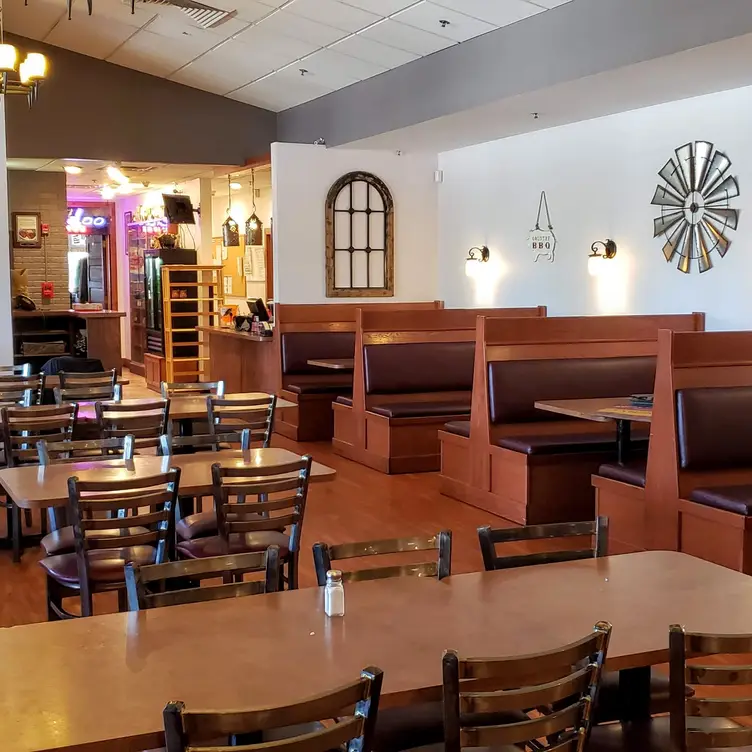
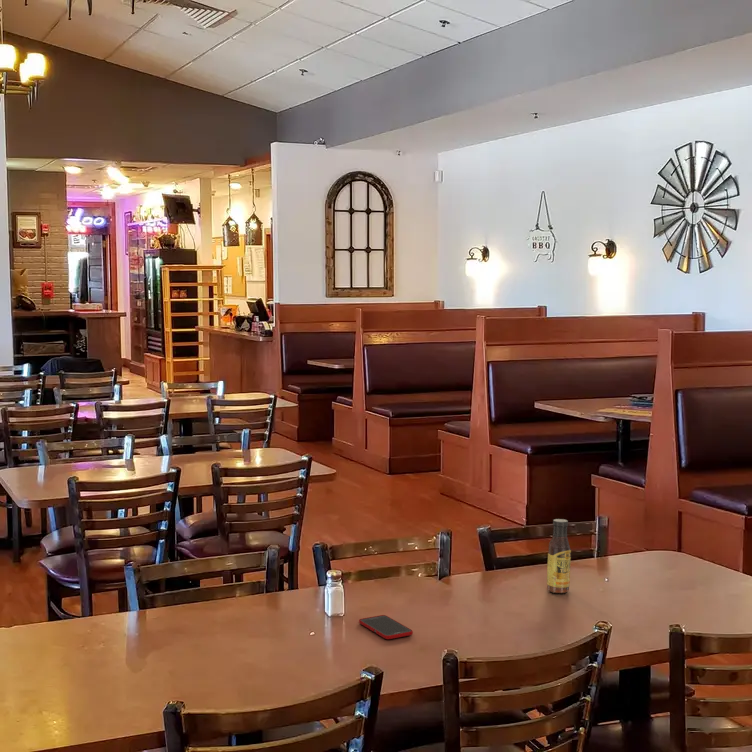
+ cell phone [358,614,414,640]
+ sauce bottle [546,518,572,594]
